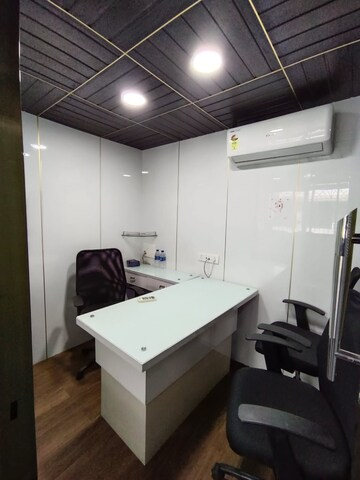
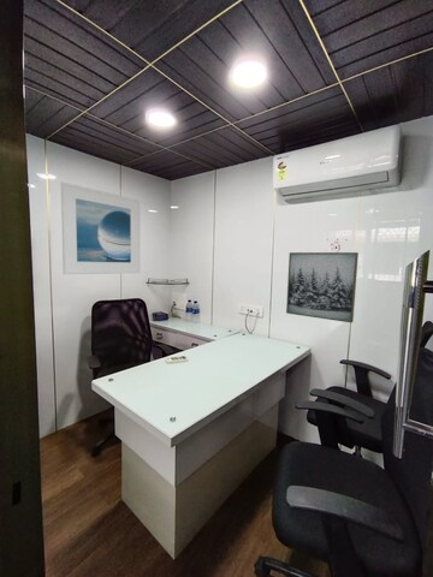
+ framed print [60,182,141,275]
+ wall art [285,251,360,323]
